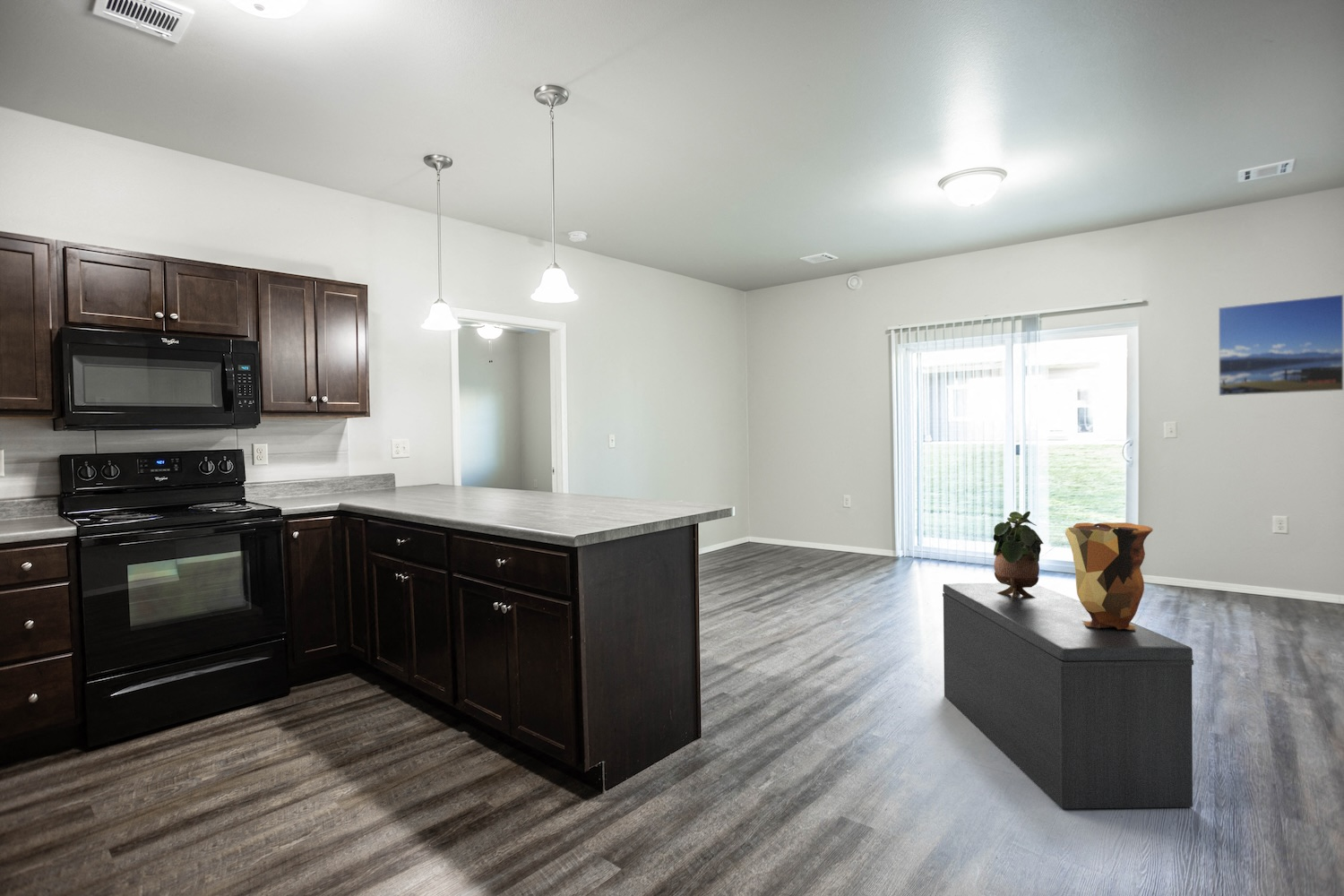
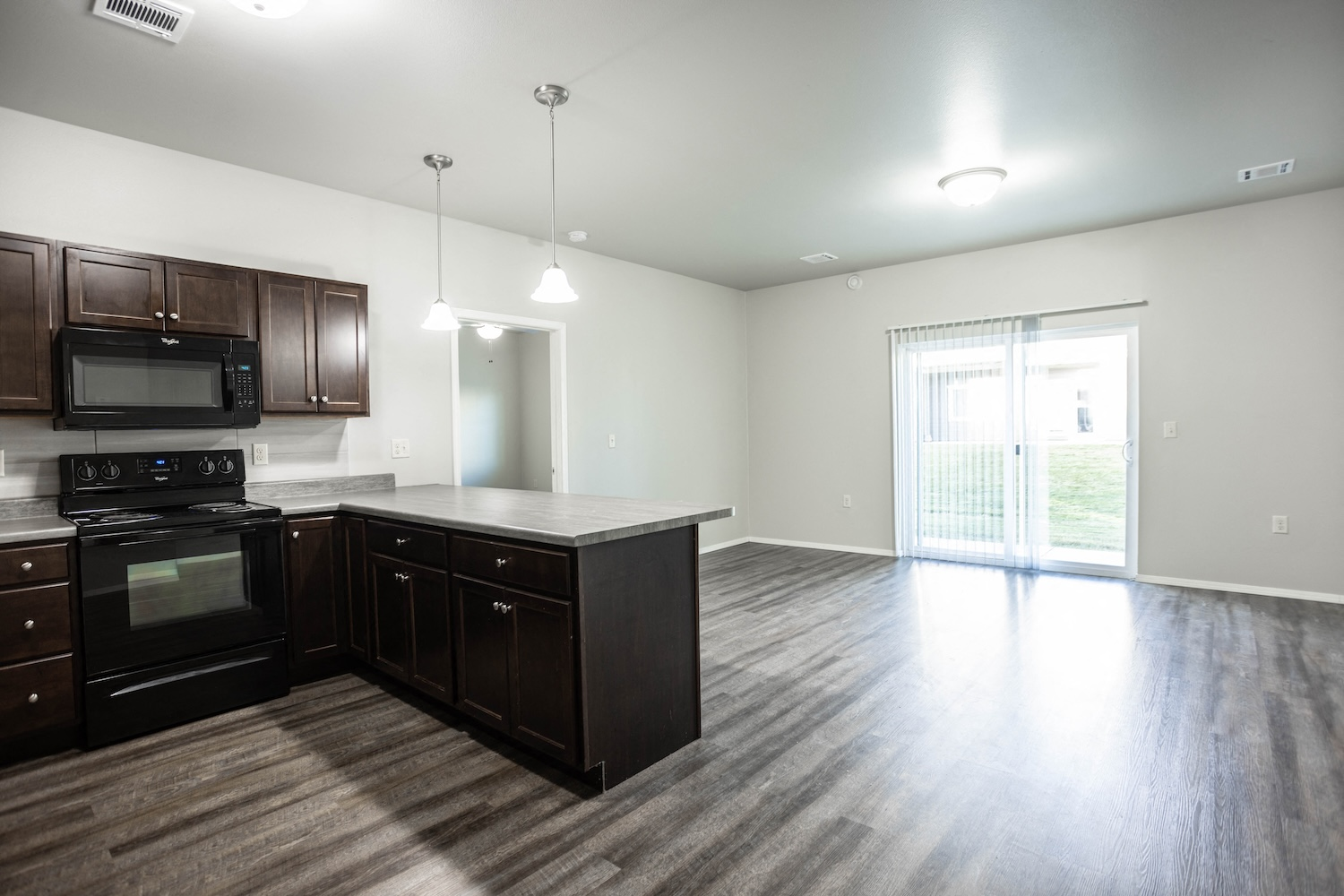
- decorative vase [1064,521,1154,630]
- bench [942,582,1194,810]
- potted plant [992,511,1045,599]
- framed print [1218,293,1344,397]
